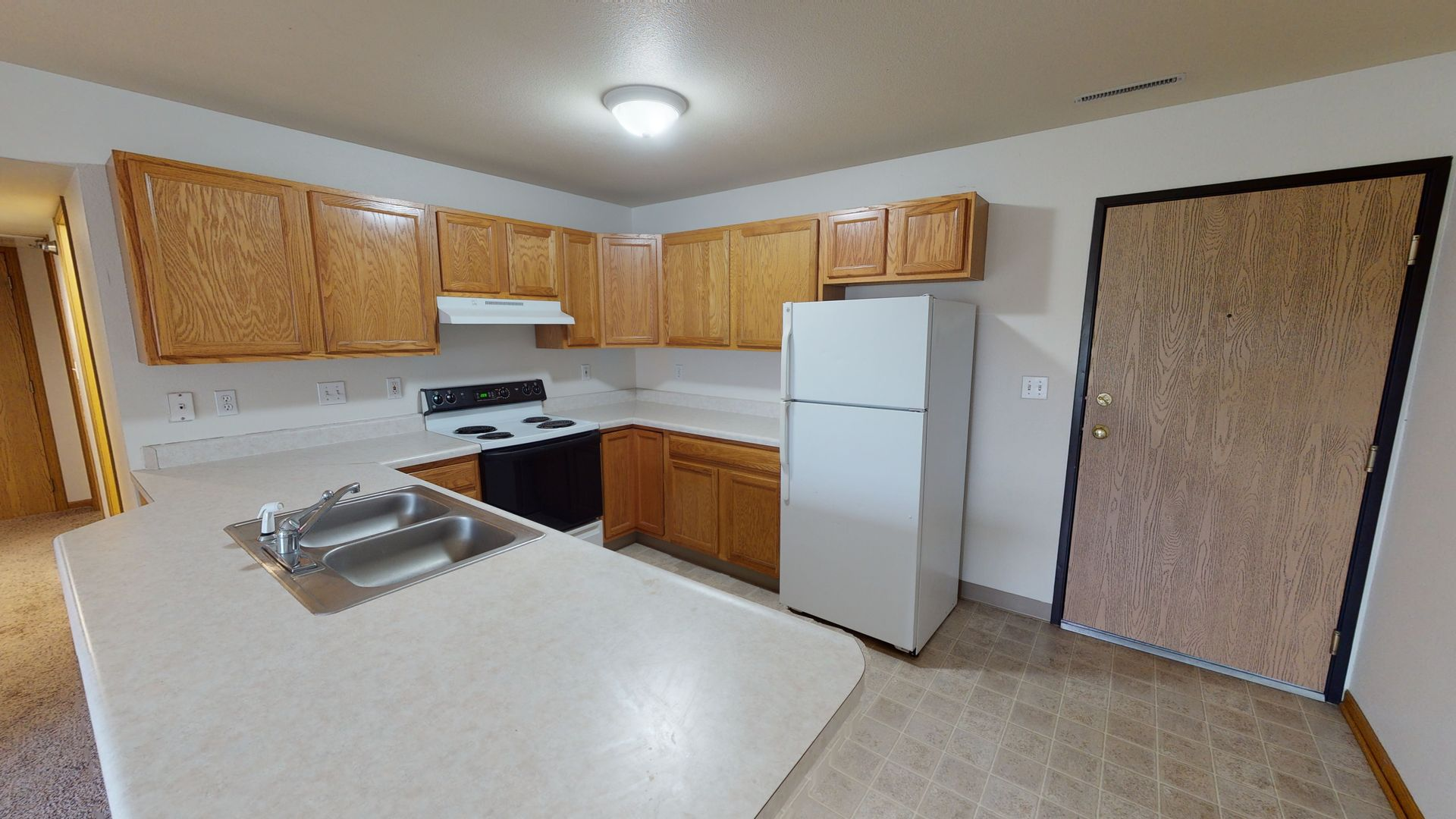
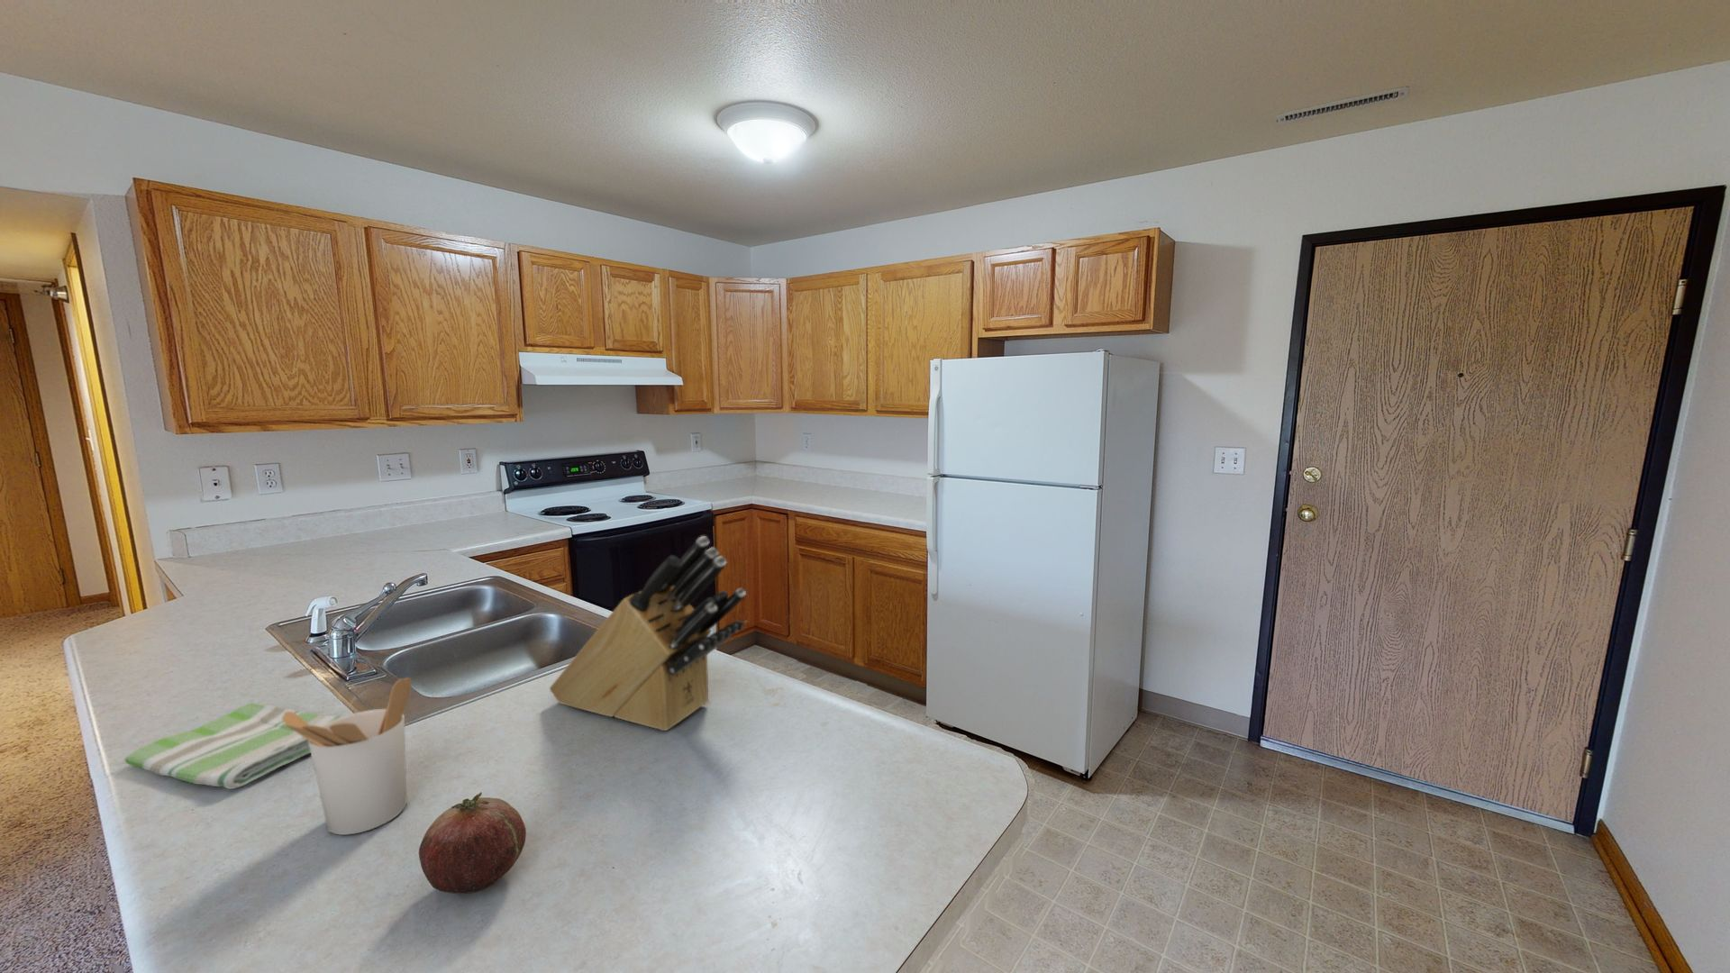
+ dish towel [124,702,346,790]
+ utensil holder [282,677,412,836]
+ fruit [418,791,528,895]
+ knife block [549,535,747,732]
